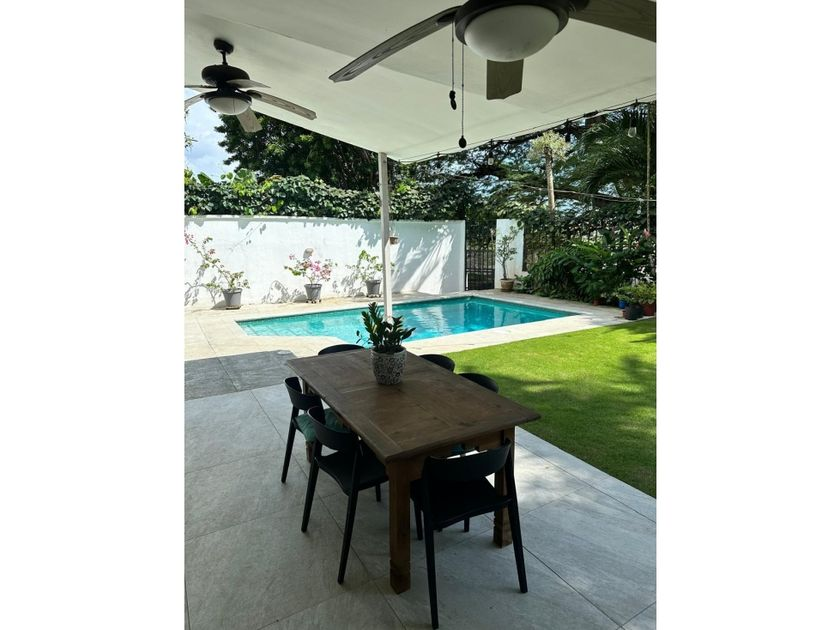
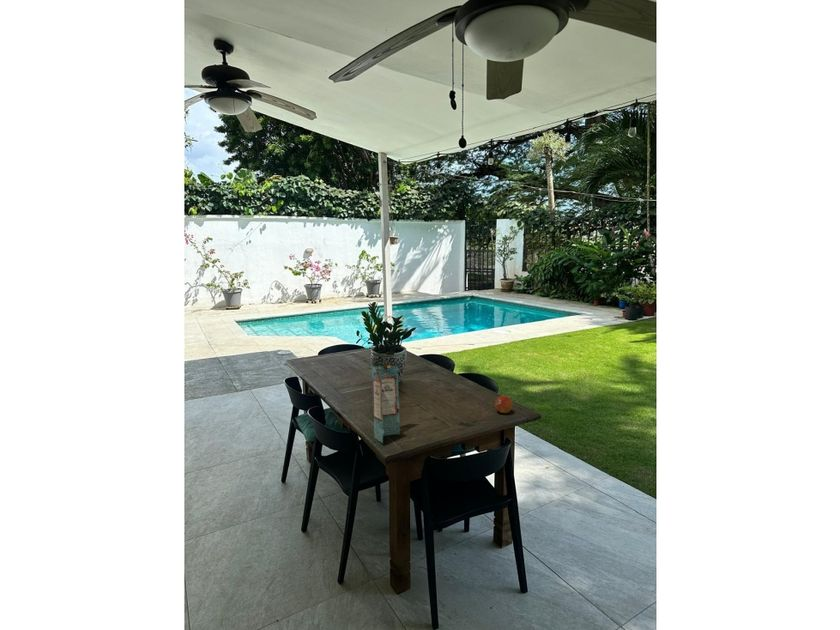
+ fruit [494,395,513,414]
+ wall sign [371,364,401,444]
